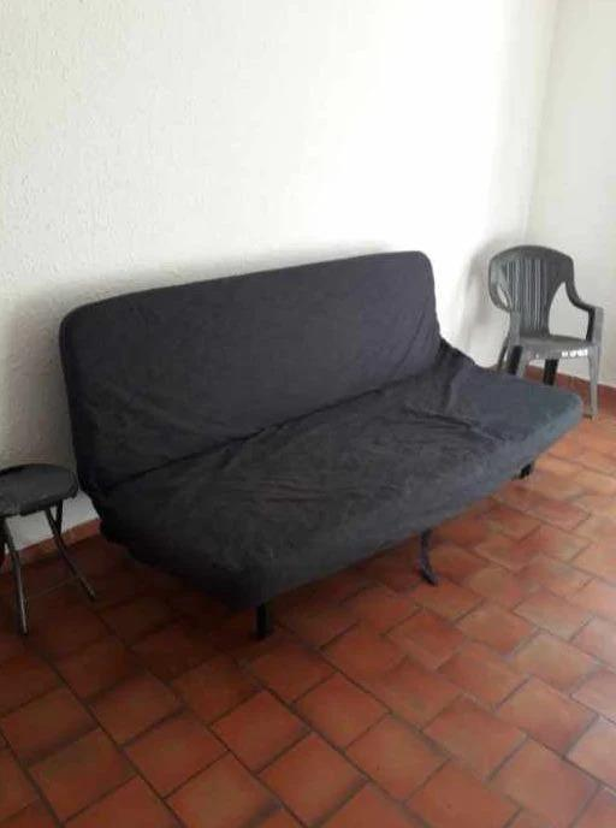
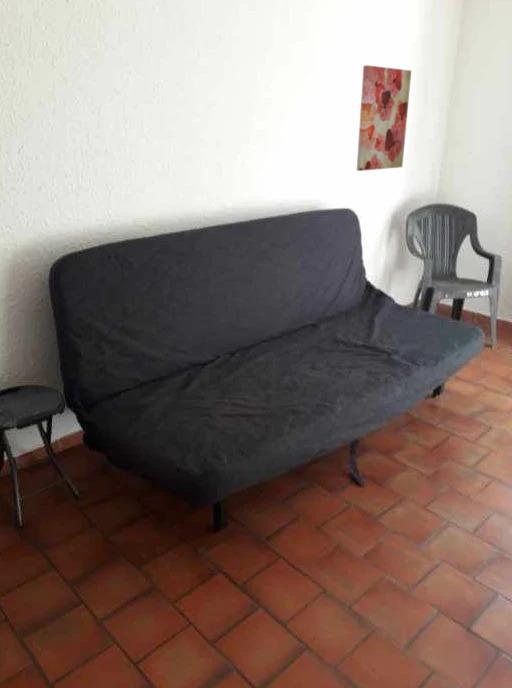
+ wall art [356,64,412,172]
